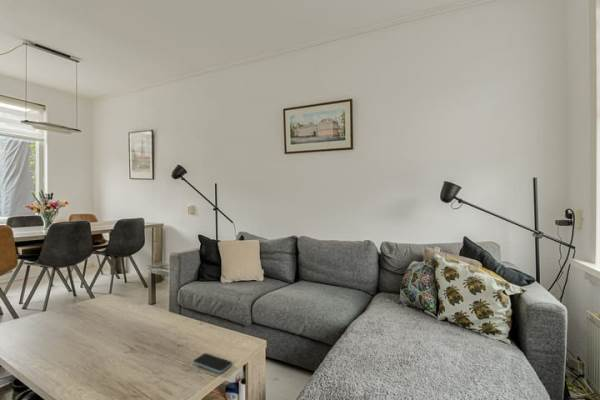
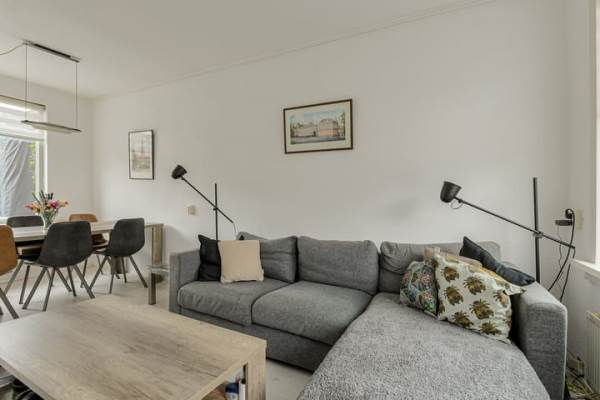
- smartphone [192,352,233,374]
